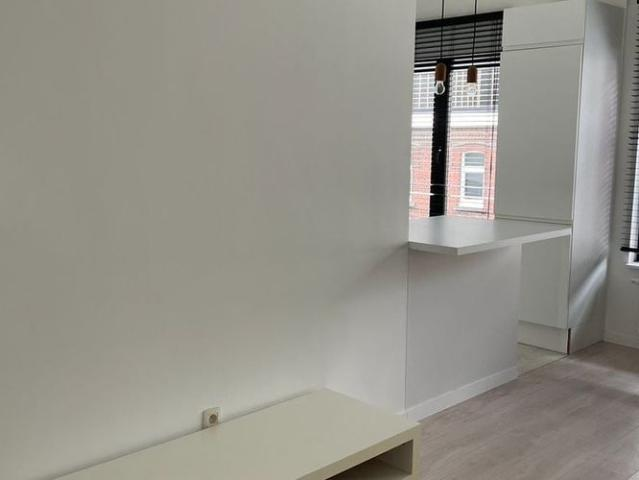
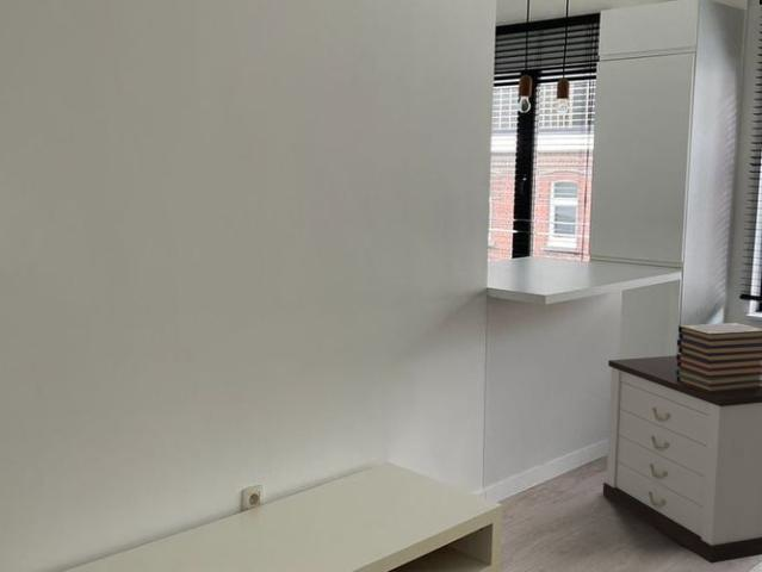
+ book stack [676,322,762,392]
+ nightstand [602,354,762,565]
